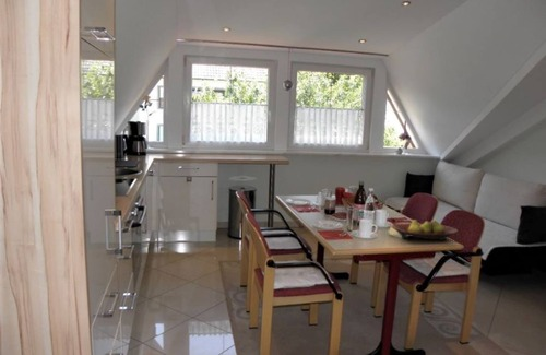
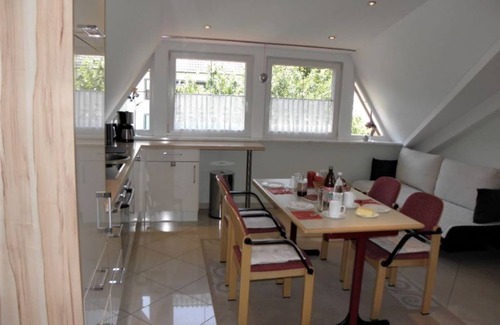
- fruit bowl [391,218,459,241]
